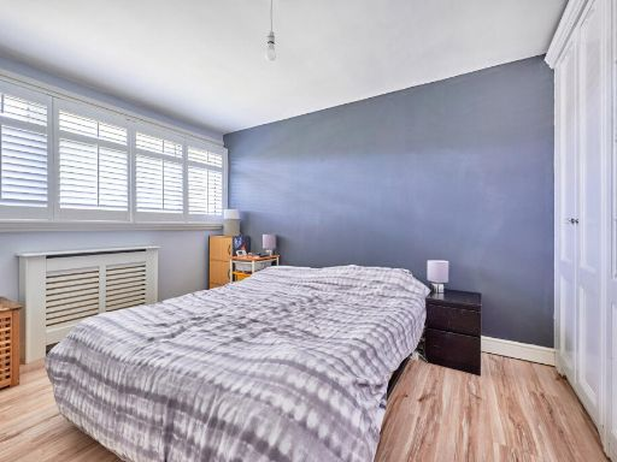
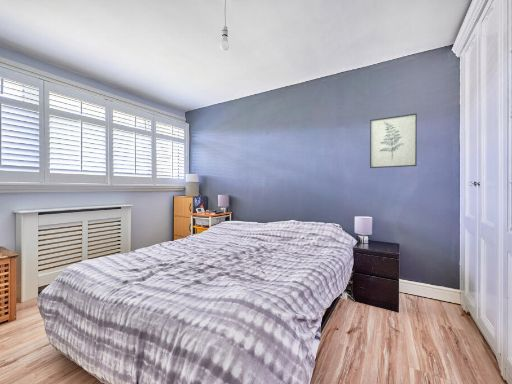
+ wall art [369,112,418,169]
